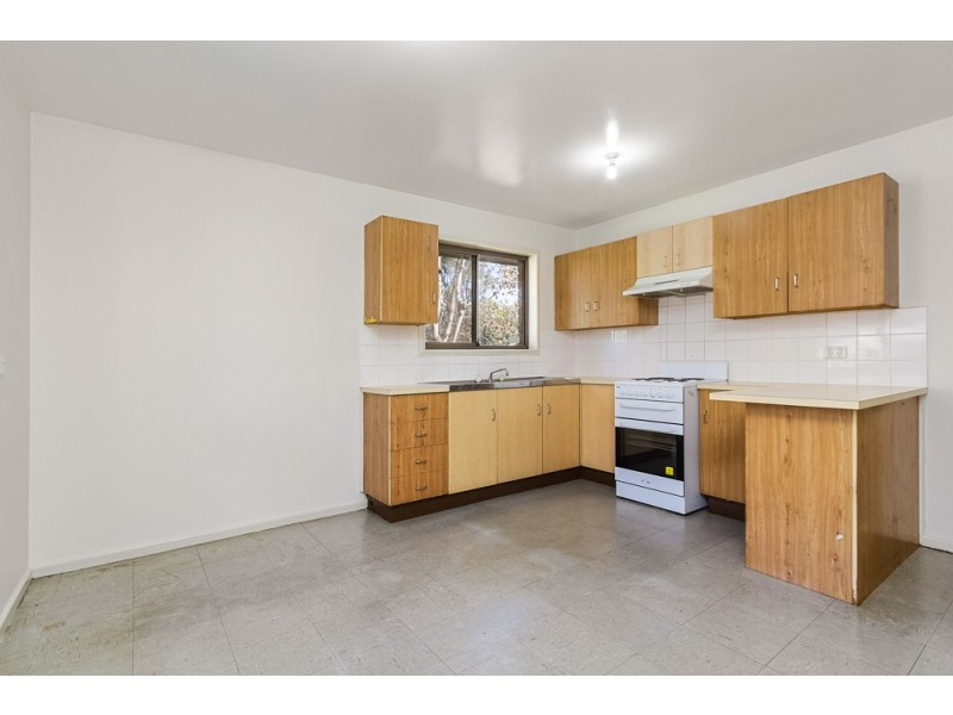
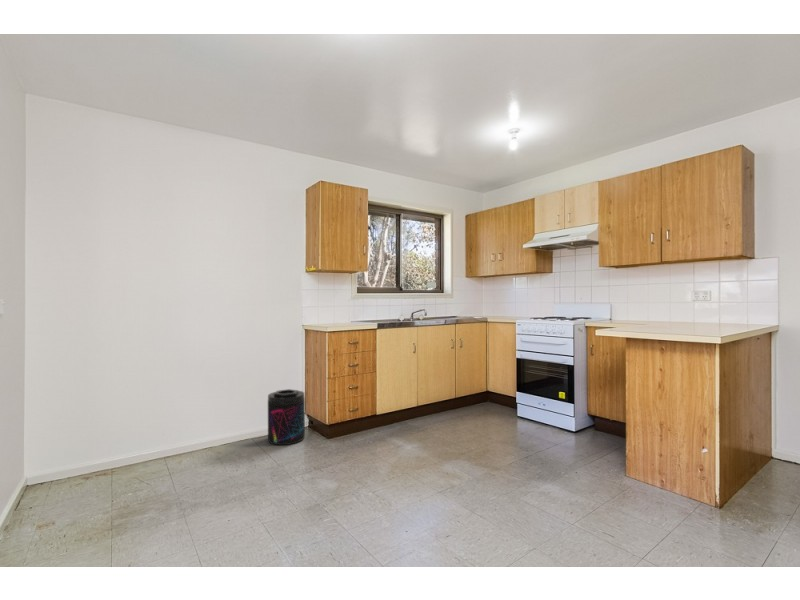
+ supplement container [267,388,306,446]
